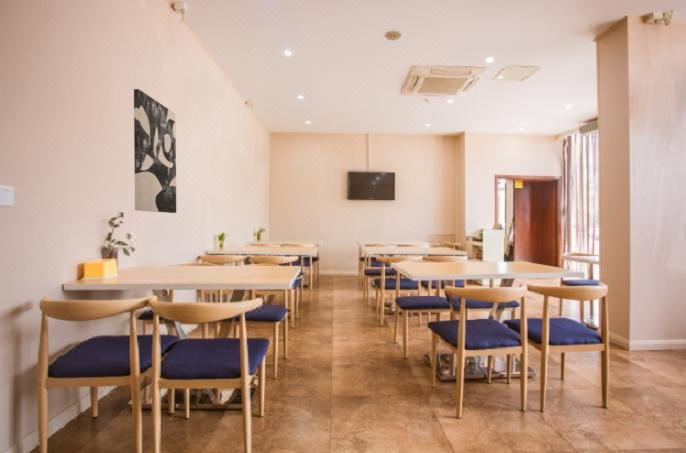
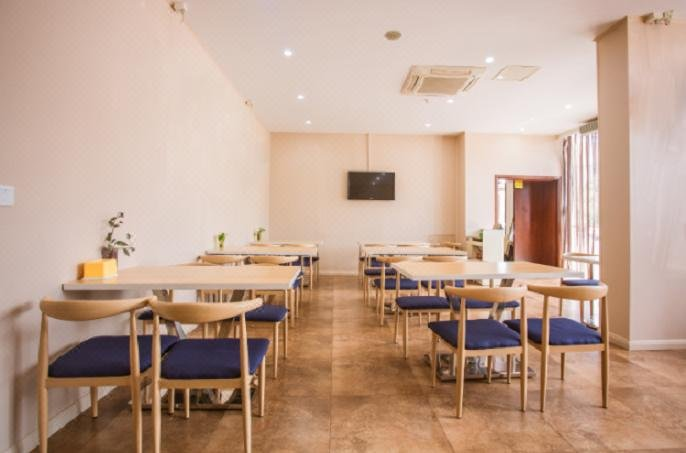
- wall art [133,88,177,214]
